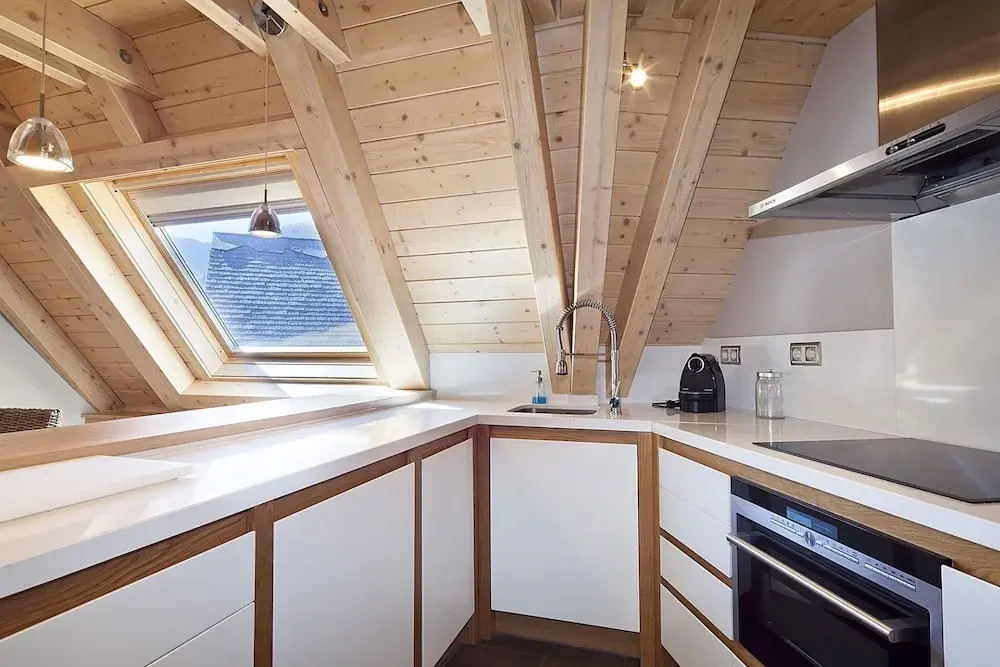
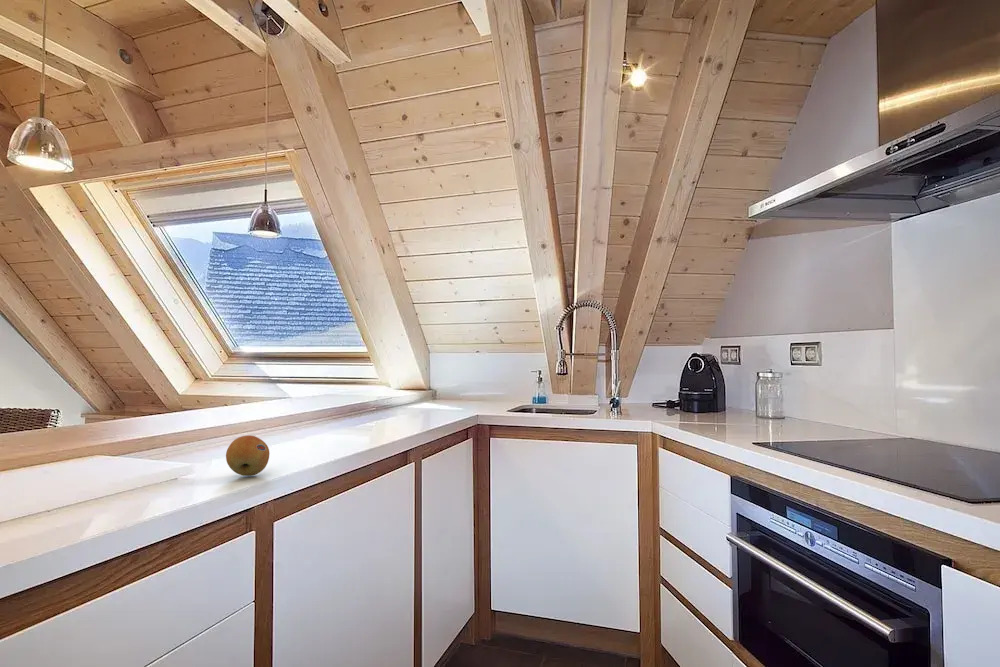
+ fruit [225,434,270,477]
